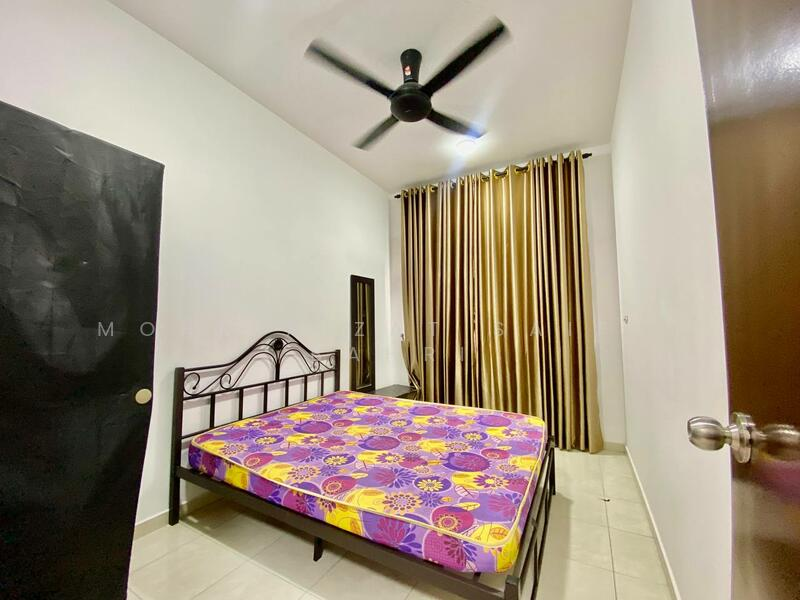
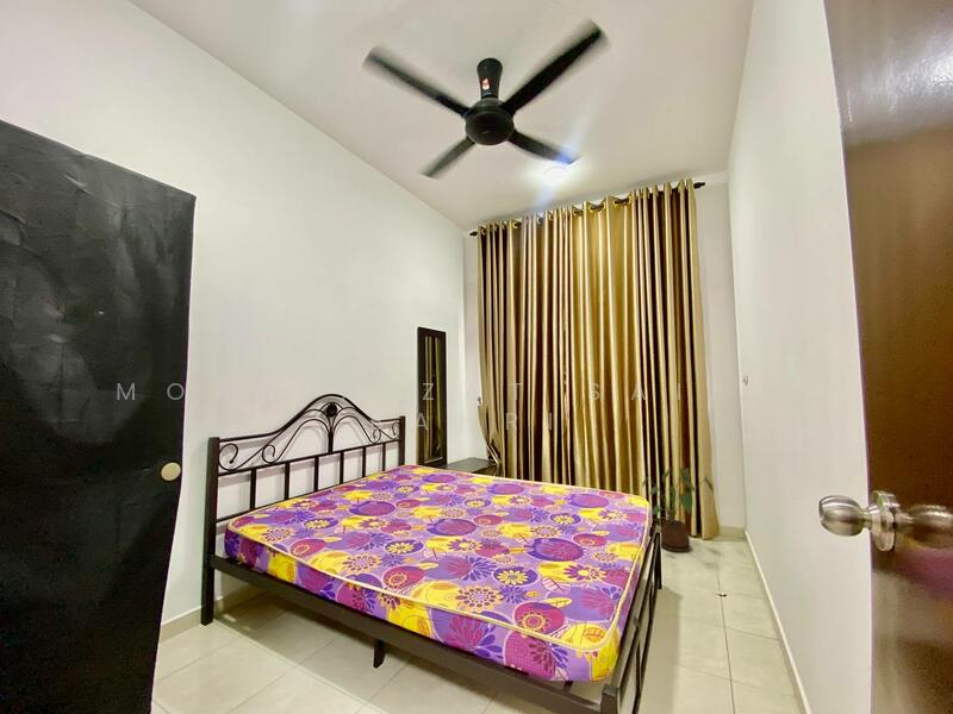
+ house plant [641,466,715,553]
